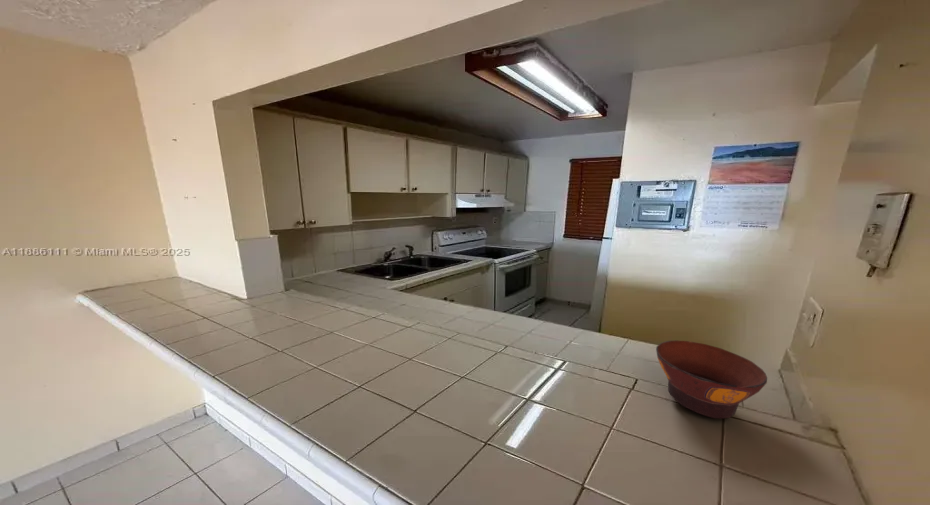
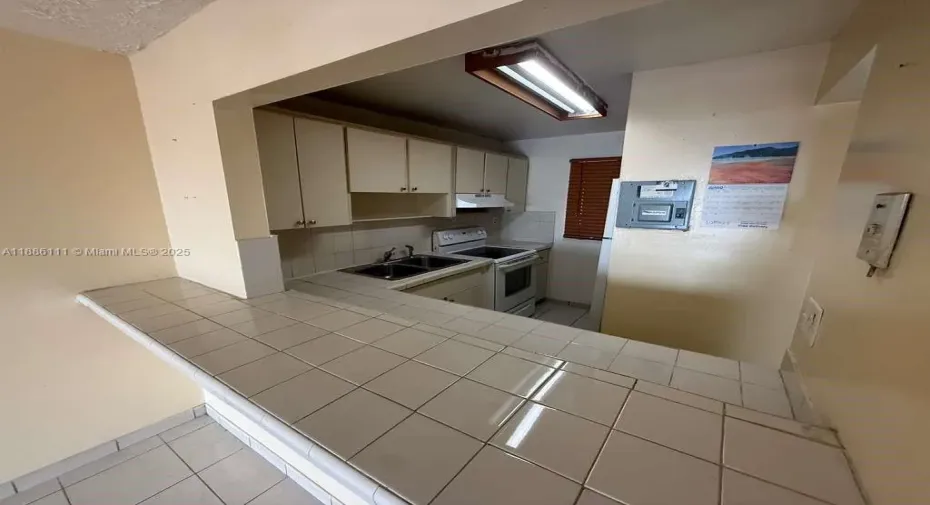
- bowl [655,339,768,420]
